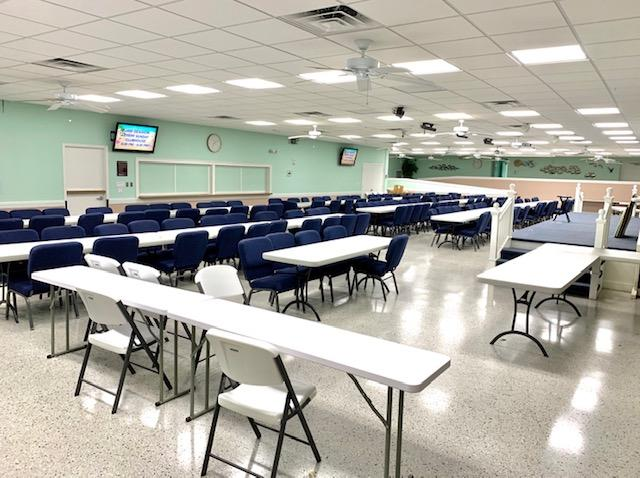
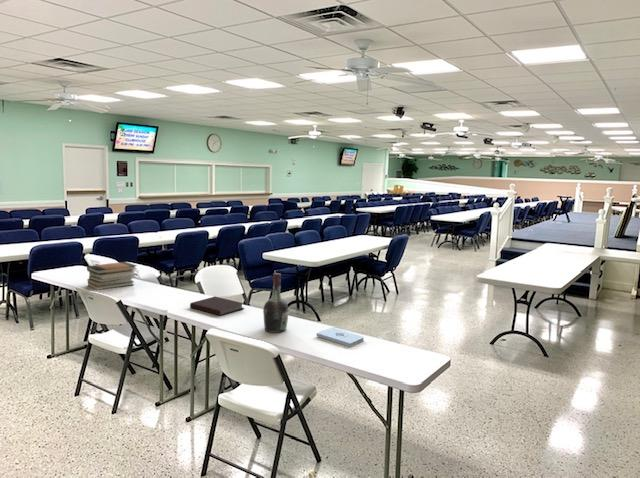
+ notepad [316,327,365,348]
+ cognac bottle [262,272,290,334]
+ notebook [189,296,245,317]
+ book stack [86,261,138,291]
